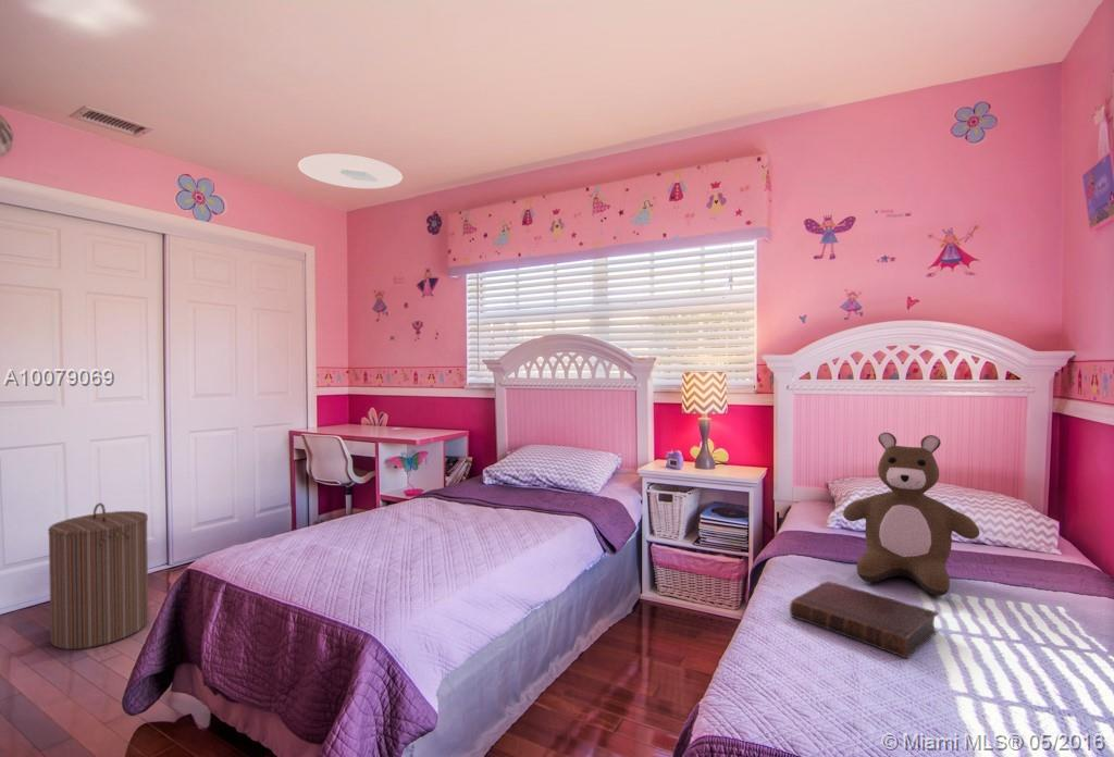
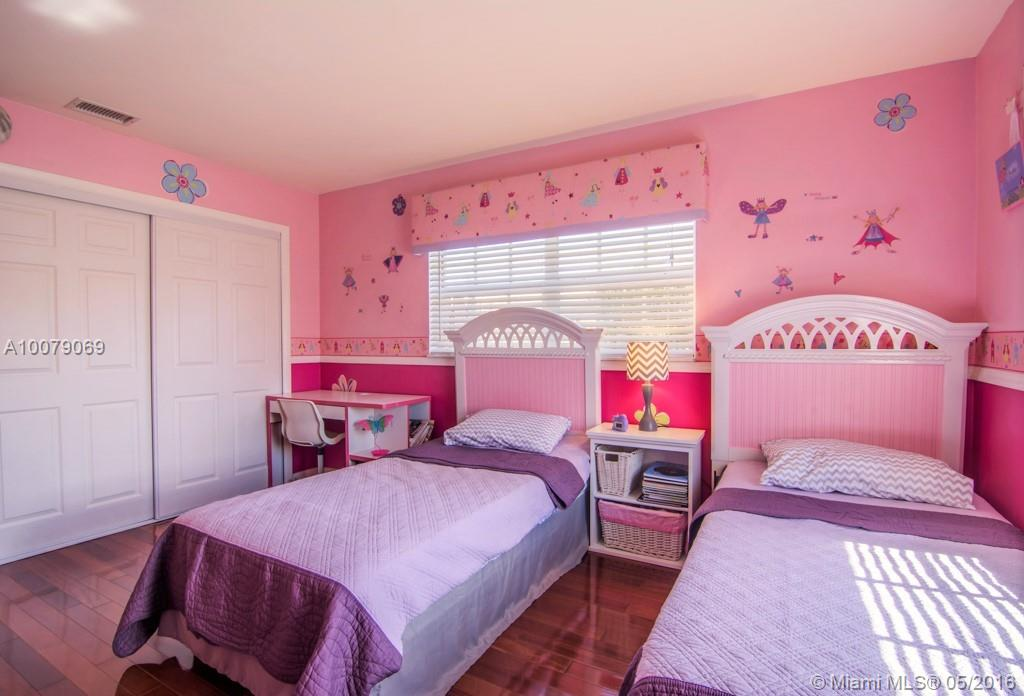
- ceiling light [297,152,404,189]
- laundry hamper [47,501,149,650]
- book [789,581,940,660]
- teddy bear [842,432,980,597]
